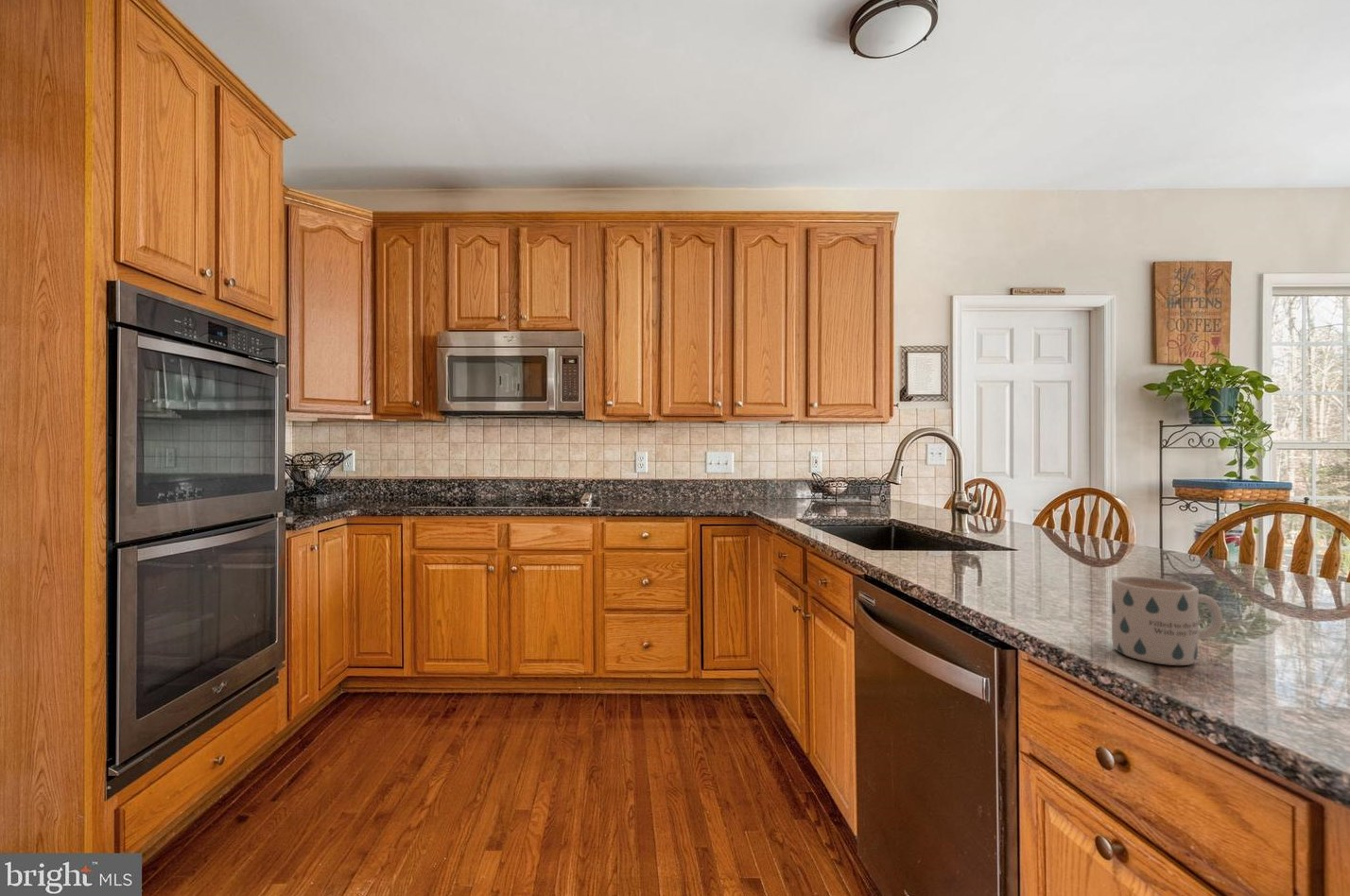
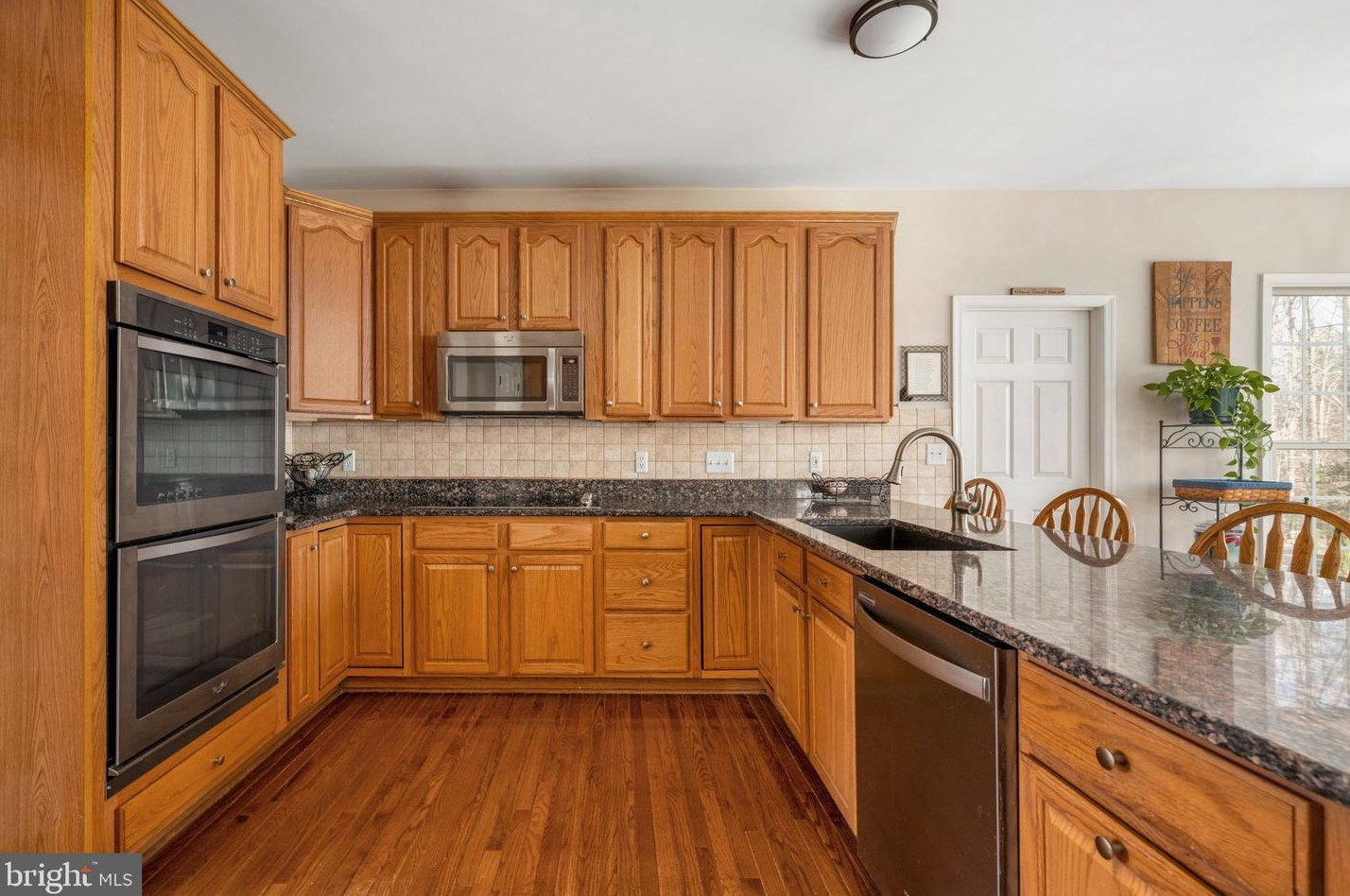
- mug [1111,576,1223,666]
